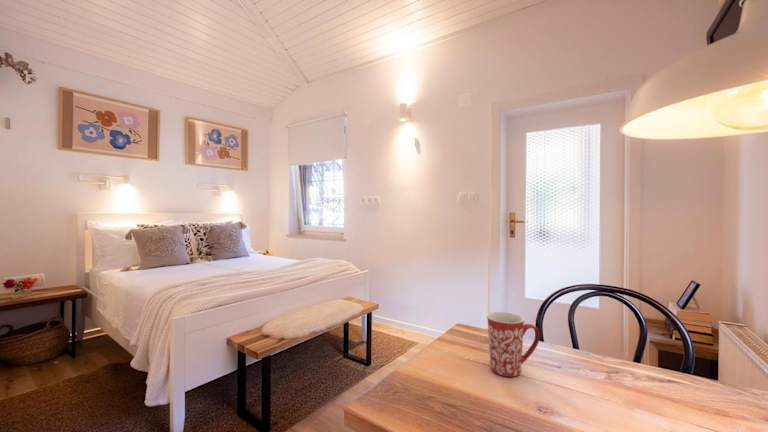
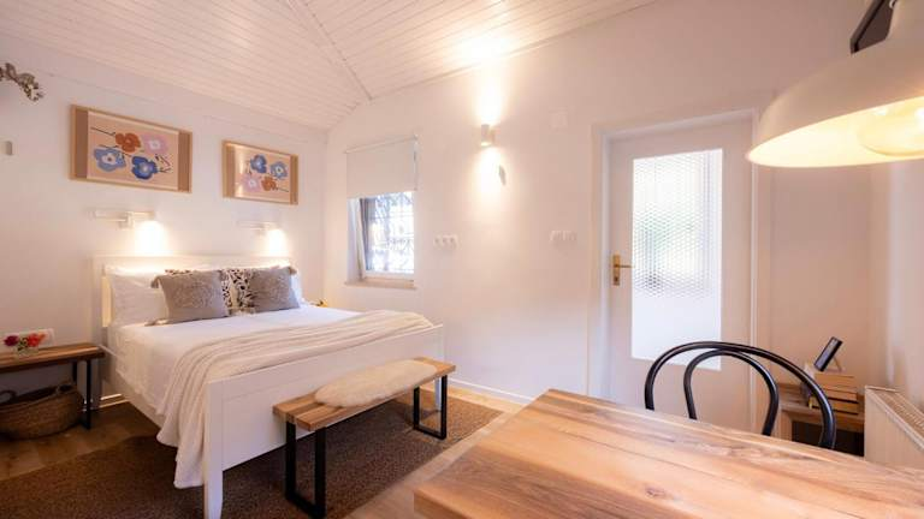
- mug [486,311,541,378]
